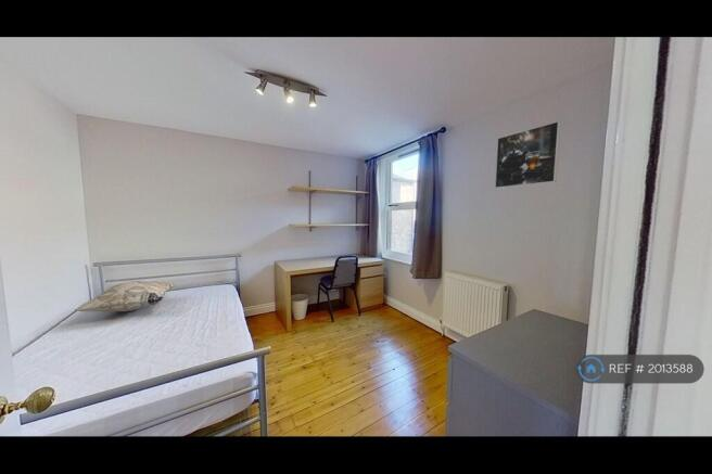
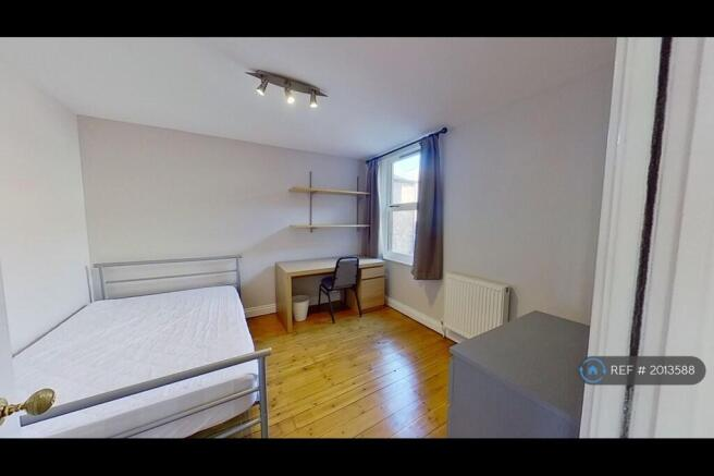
- decorative pillow [75,280,176,312]
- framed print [494,120,562,189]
